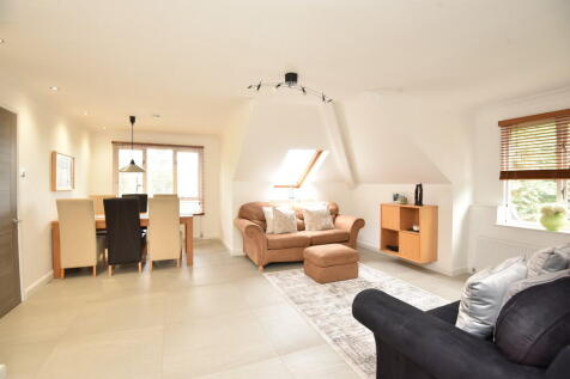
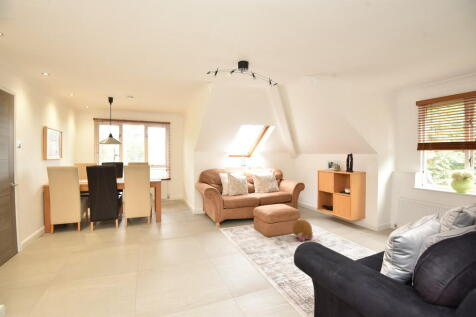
+ plush toy [292,219,314,242]
